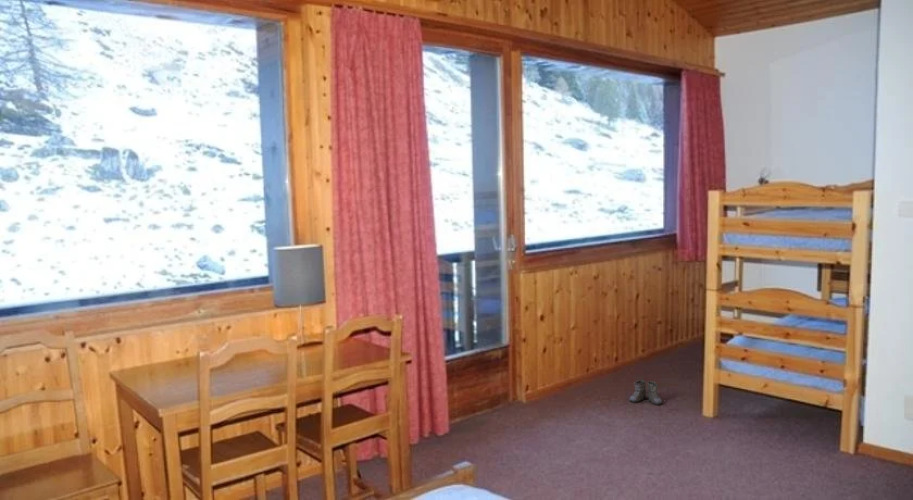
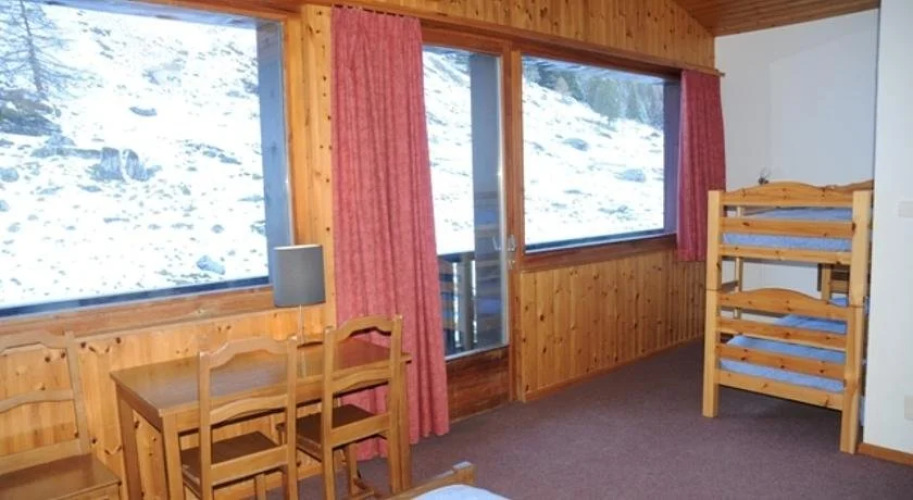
- boots [628,379,663,406]
